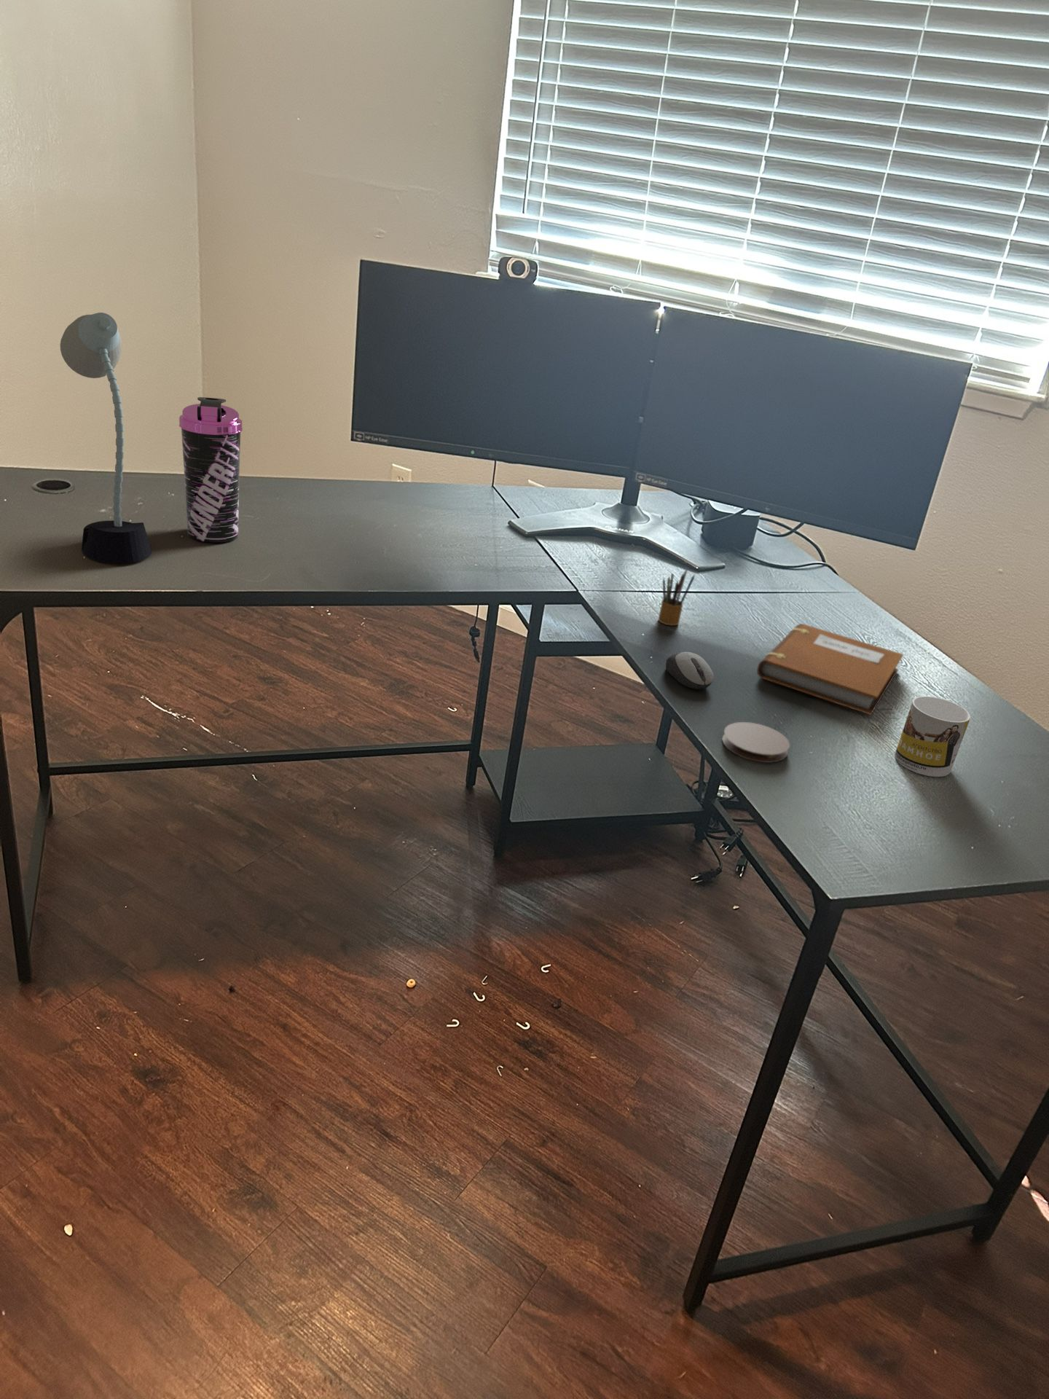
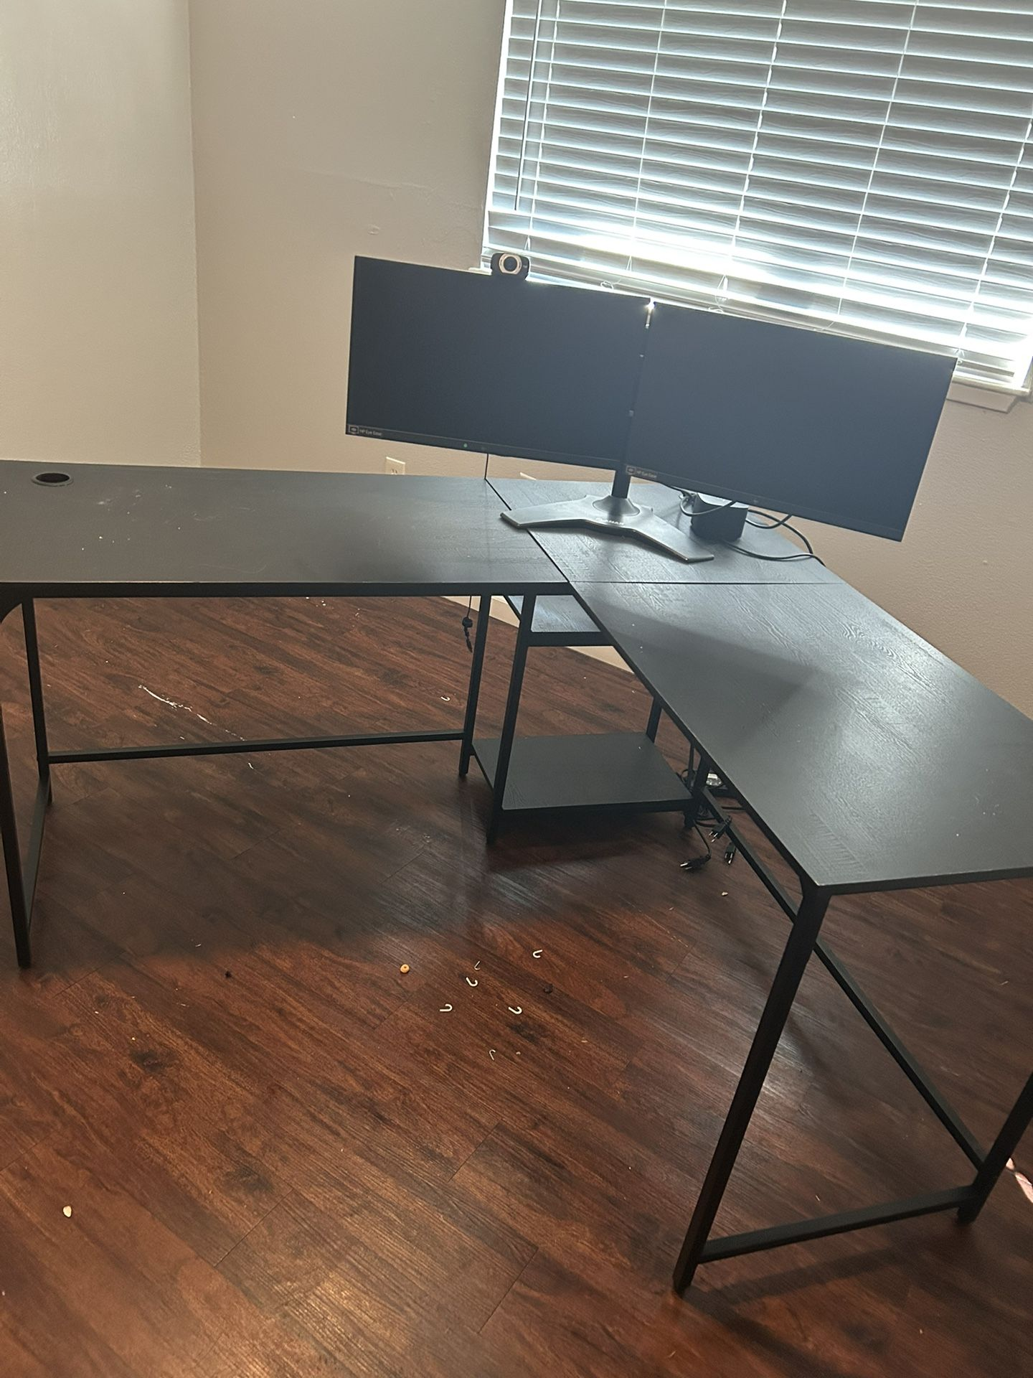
- pencil box [658,568,695,626]
- water bottle [179,397,244,543]
- desk lamp [60,312,152,564]
- mug [894,696,971,778]
- computer mouse [666,651,715,690]
- notebook [756,623,904,716]
- coaster [721,722,790,763]
